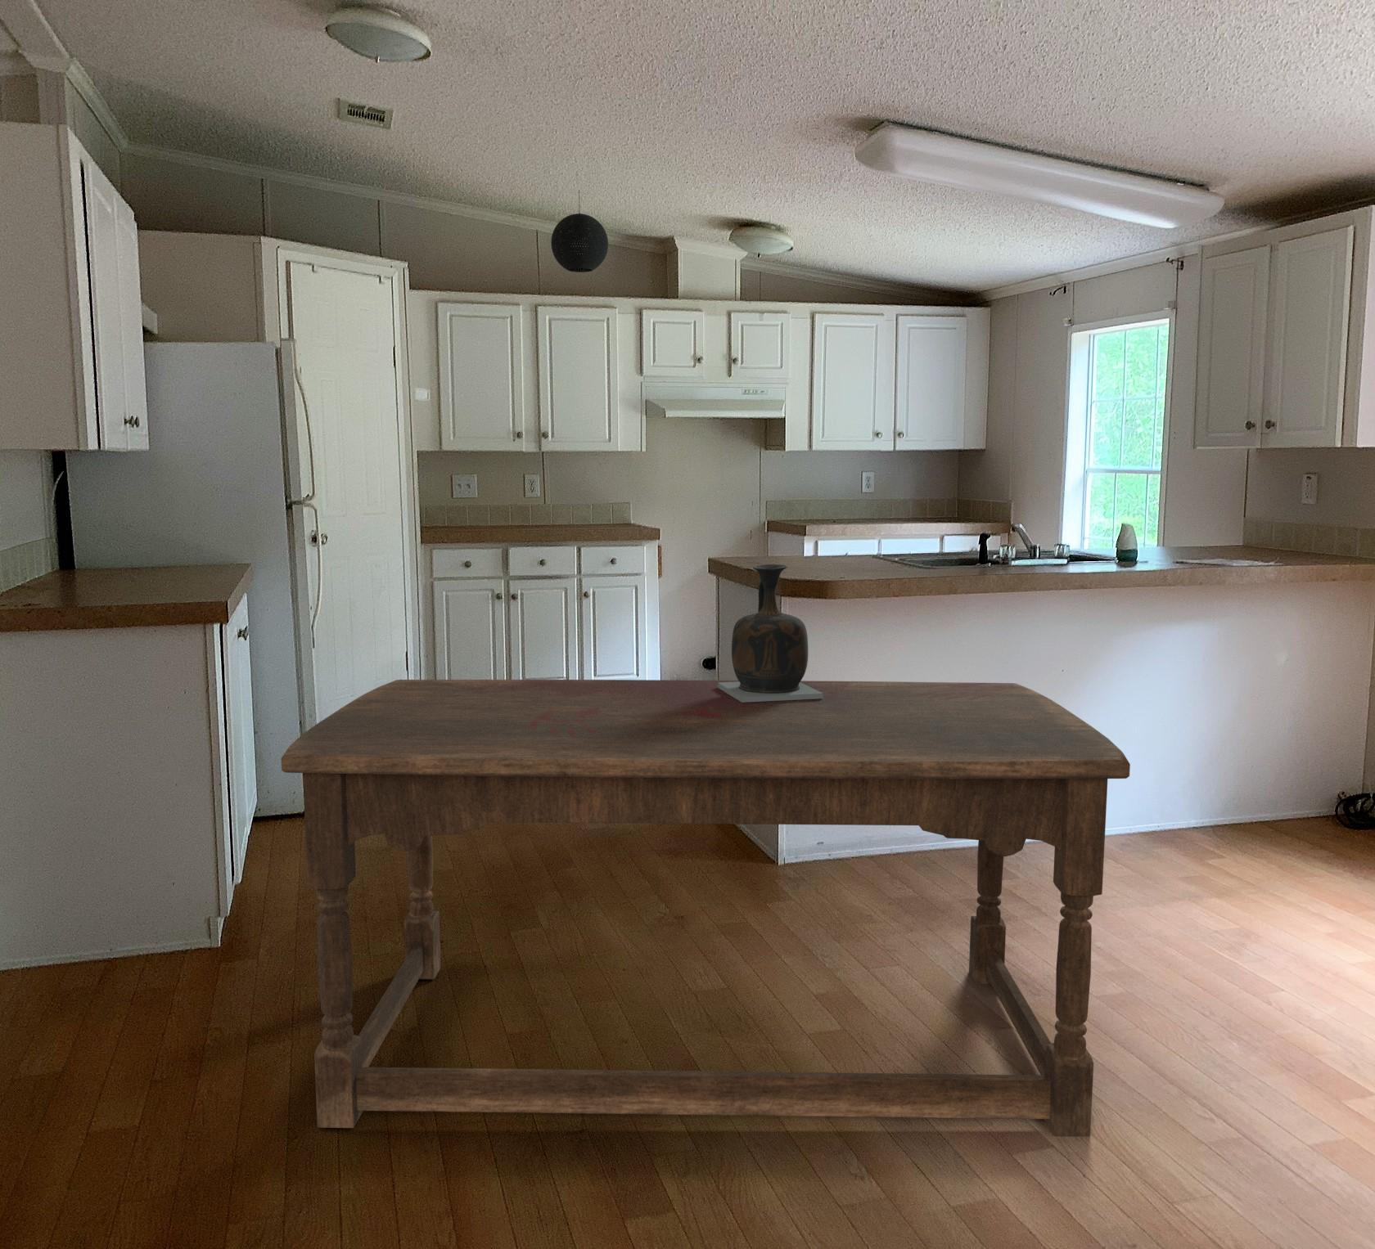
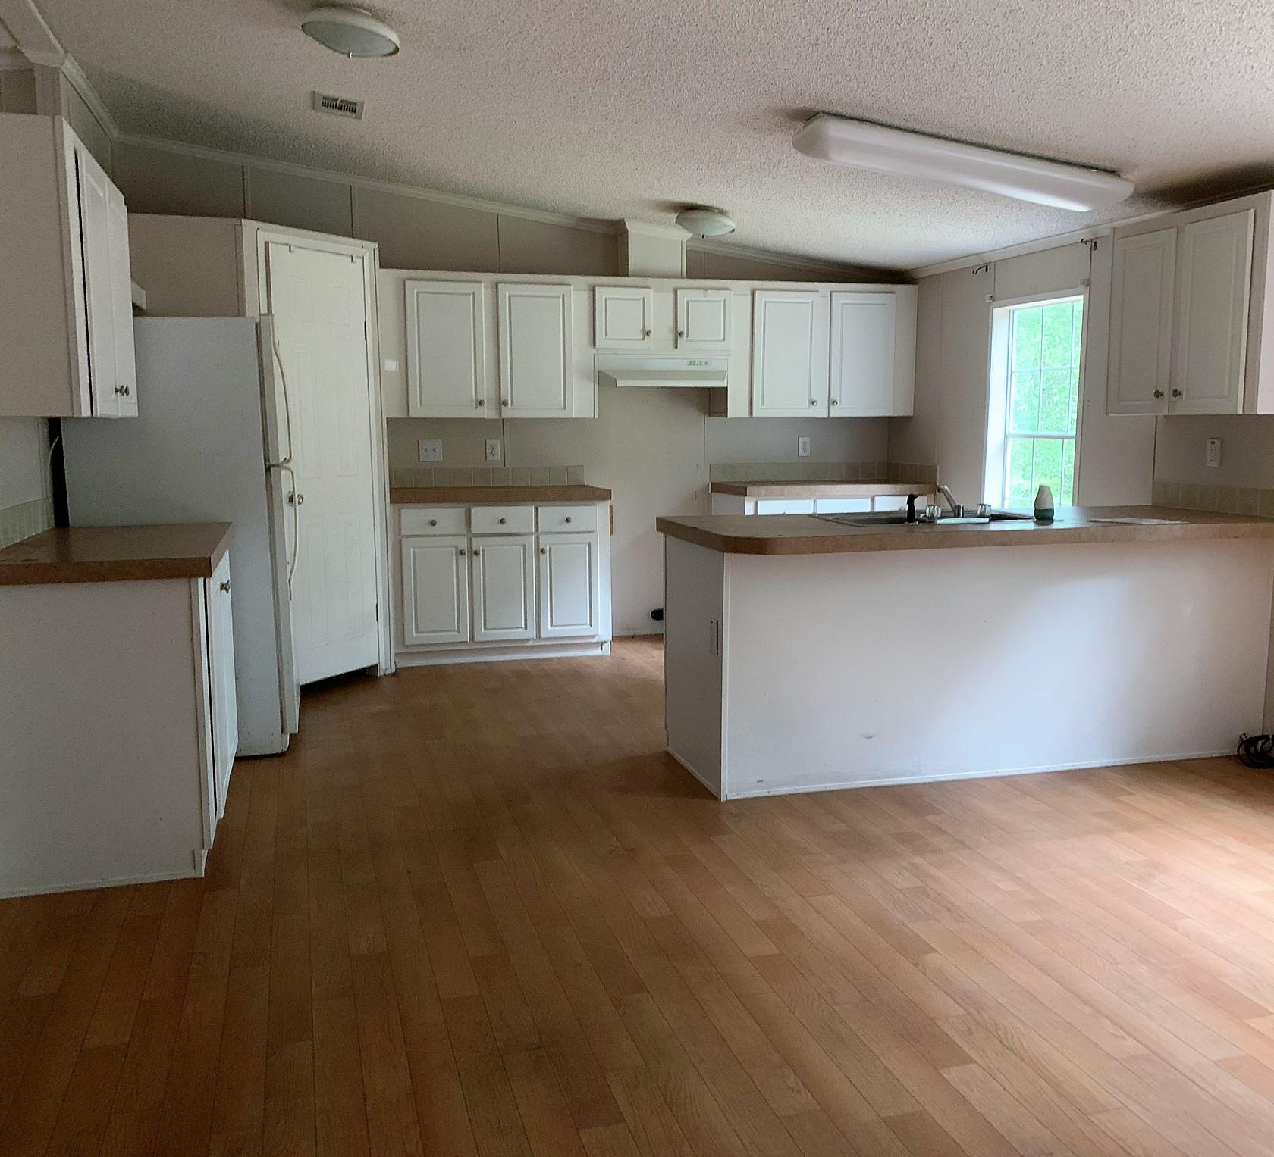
- pendant light [550,189,608,273]
- dining table [280,679,1131,1138]
- vase [717,564,823,703]
